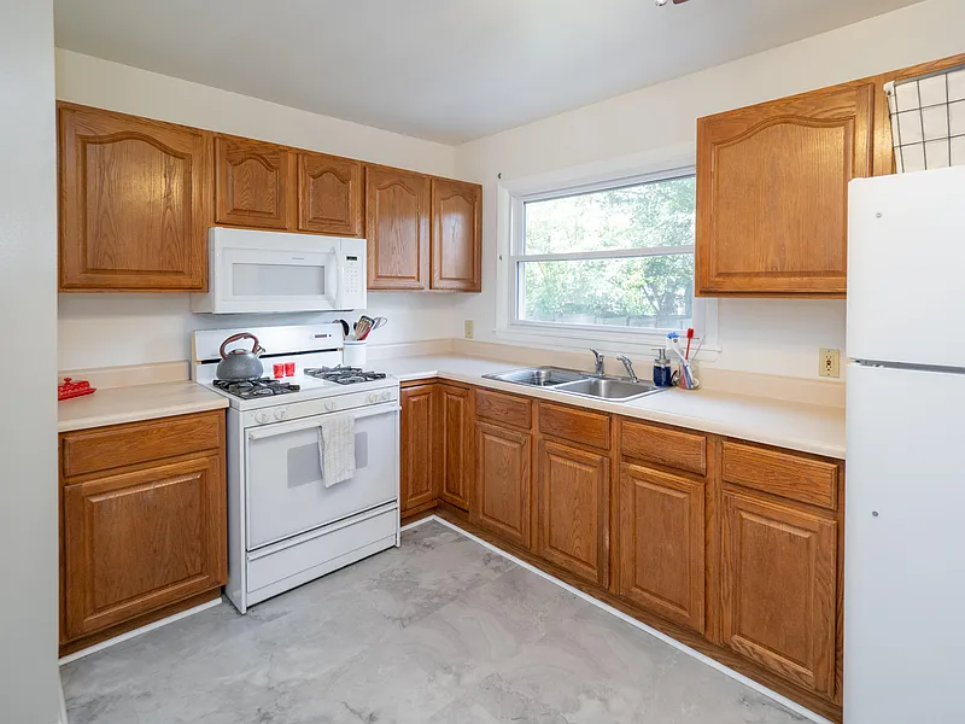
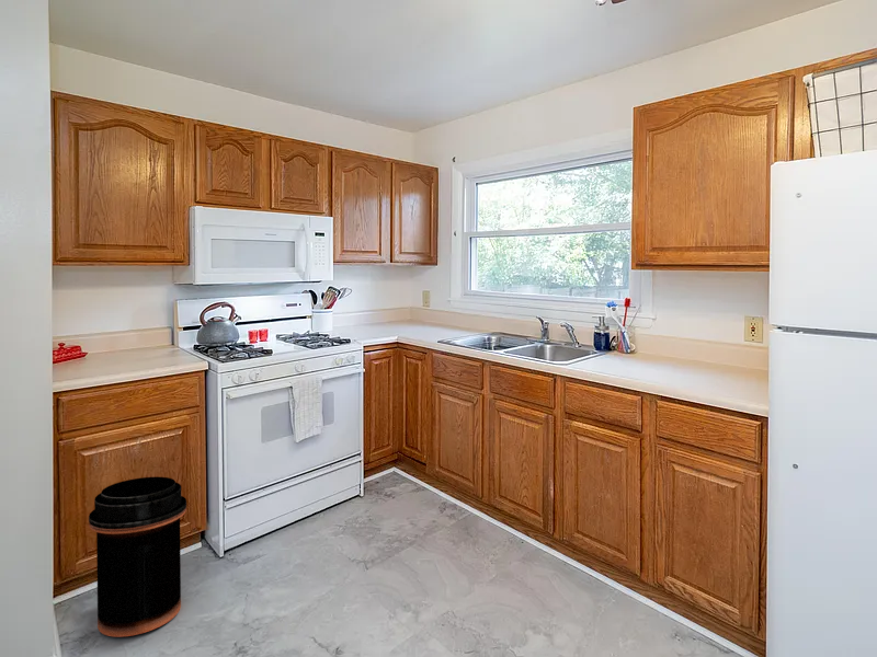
+ trash can [88,475,187,638]
